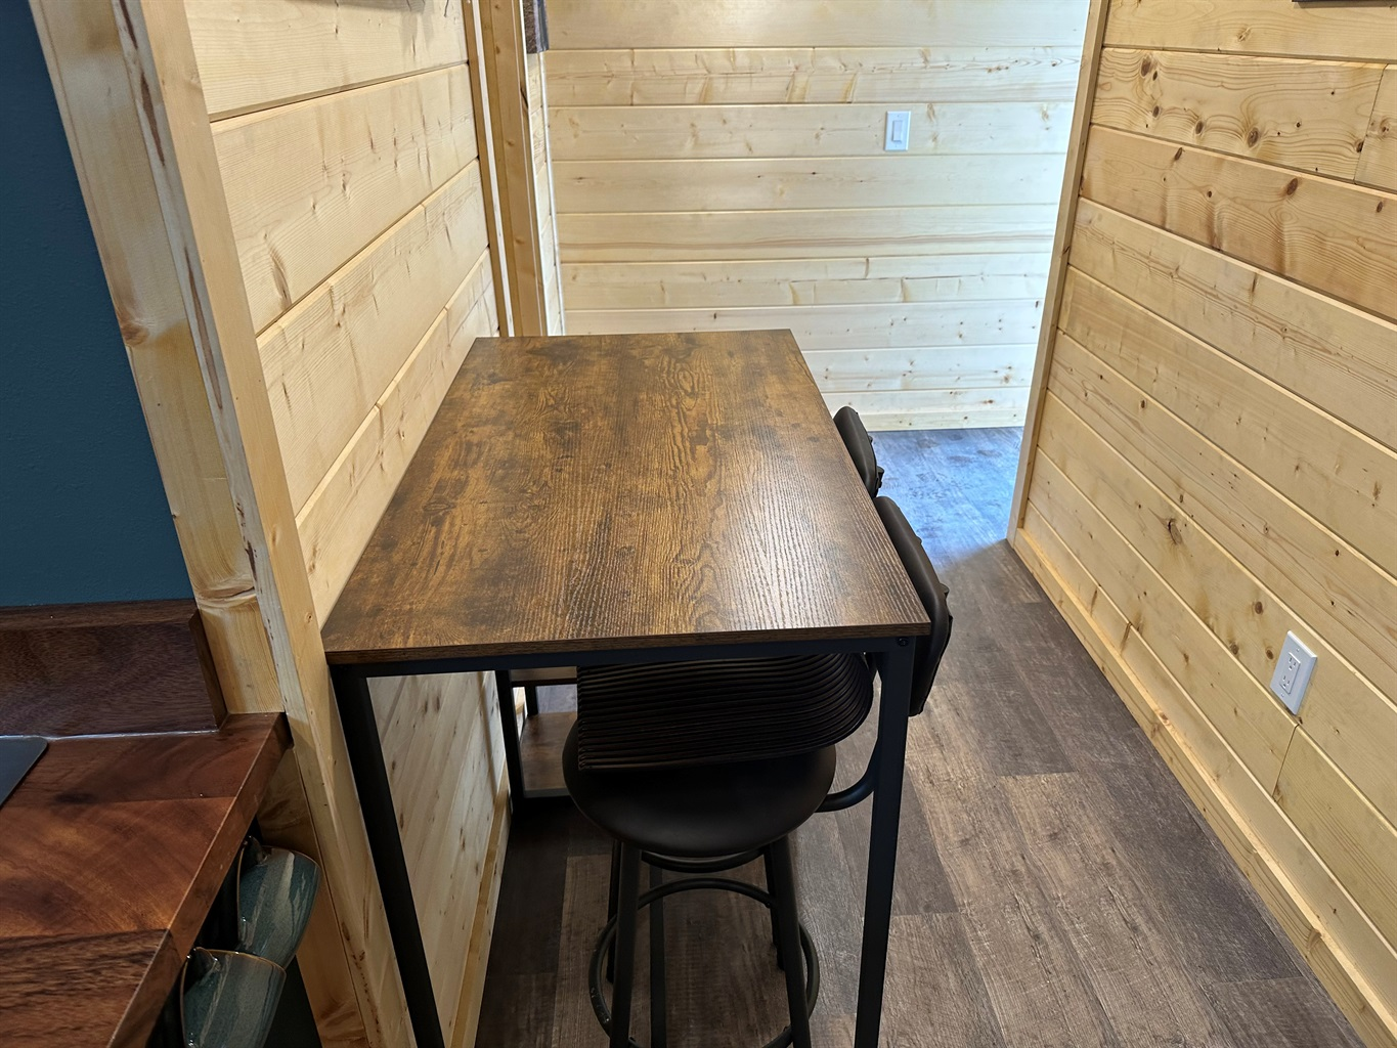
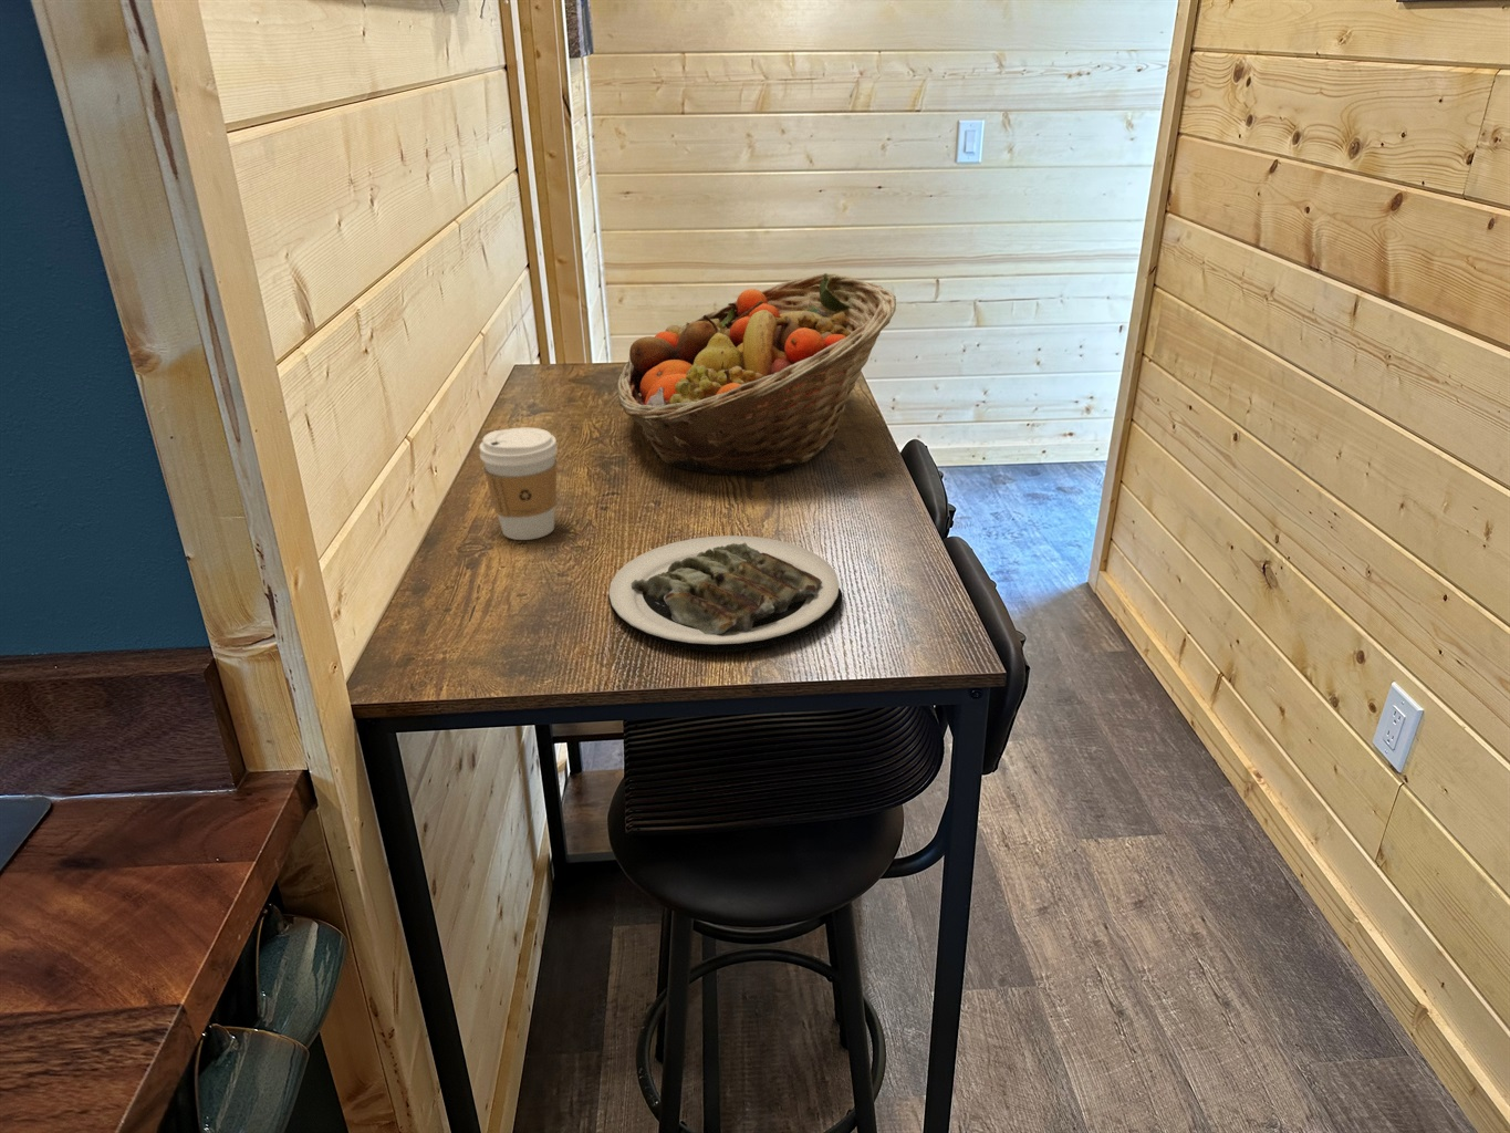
+ coffee cup [478,427,558,542]
+ plate [607,534,844,653]
+ fruit basket [616,273,897,478]
